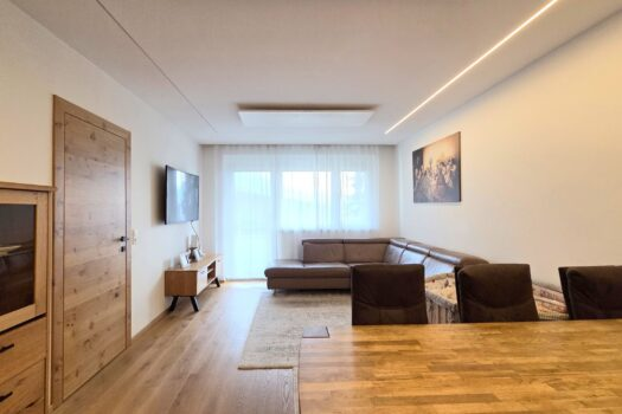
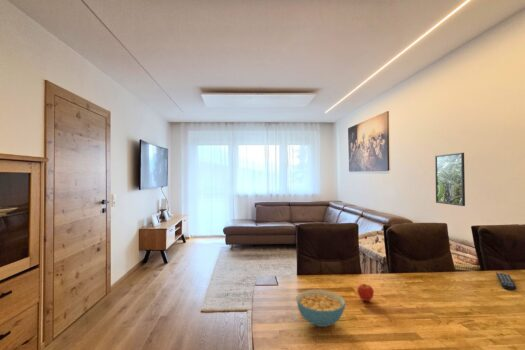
+ remote control [495,272,517,291]
+ cereal bowl [295,289,346,328]
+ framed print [434,152,466,207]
+ fruit [356,283,375,302]
